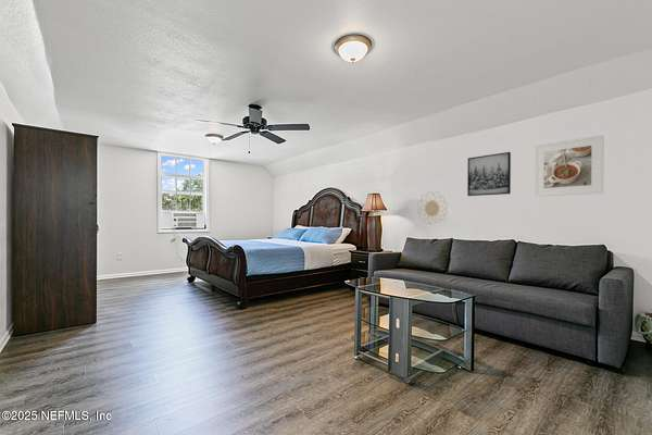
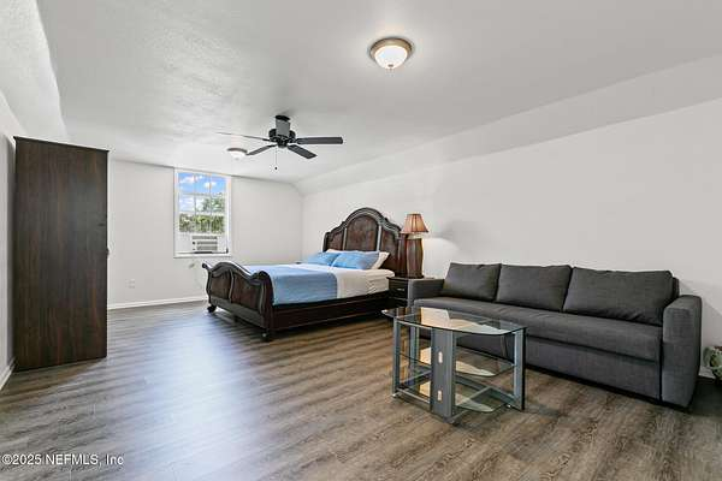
- wall art [466,151,512,197]
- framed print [534,134,605,198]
- decorative wall piece [416,190,449,226]
